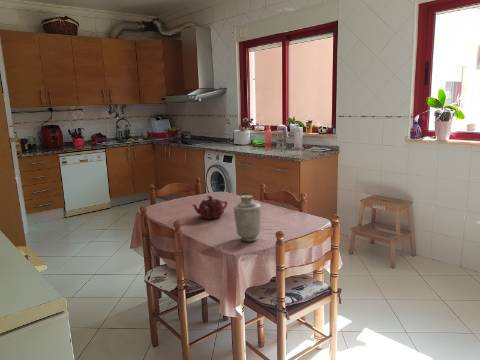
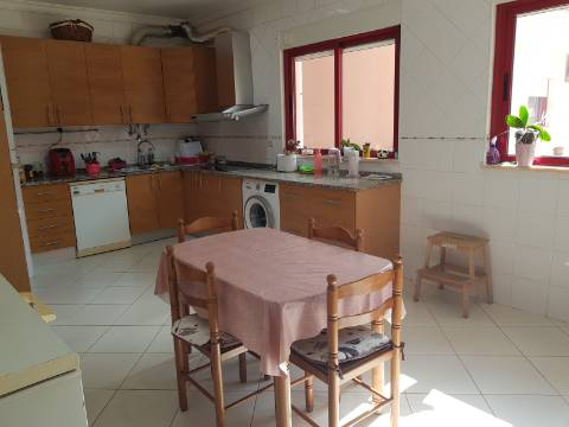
- vase [233,194,262,242]
- teapot [190,195,228,220]
